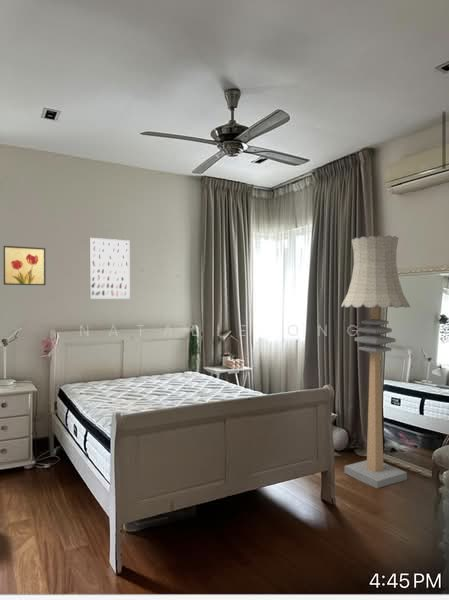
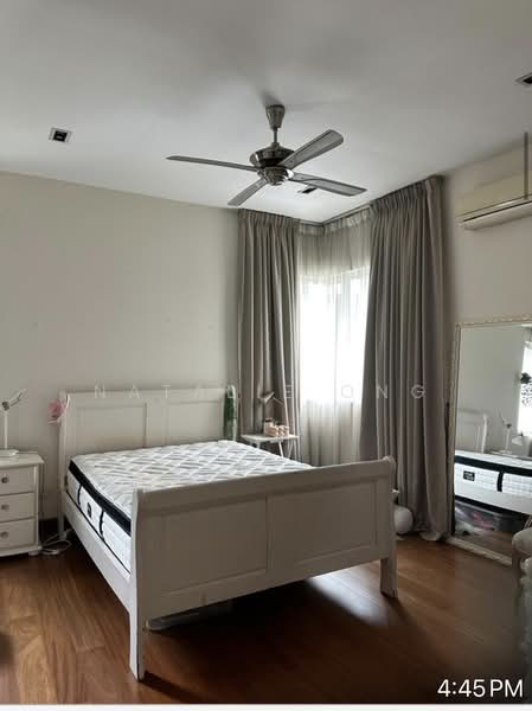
- floor lamp [340,234,411,489]
- wall art [89,237,131,300]
- wall art [3,245,47,286]
